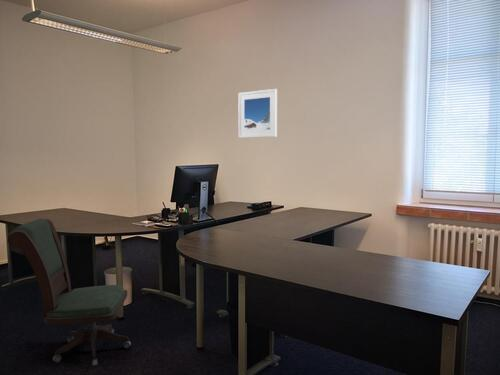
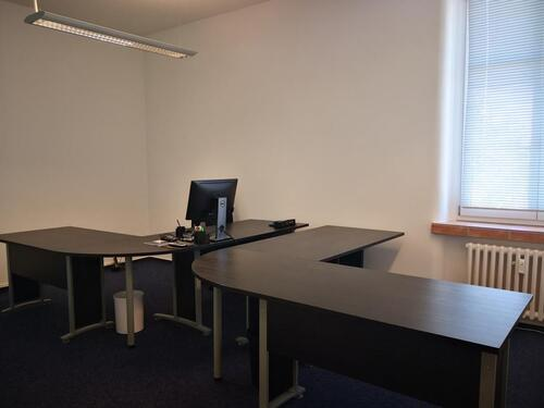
- office chair [7,217,132,368]
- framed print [237,88,278,139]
